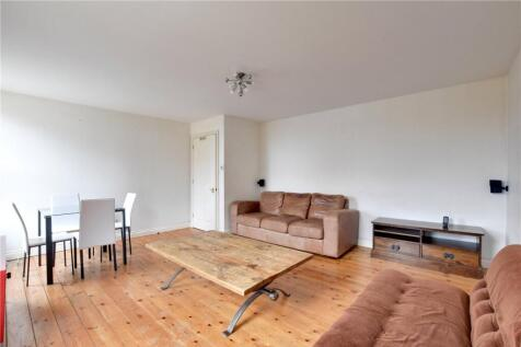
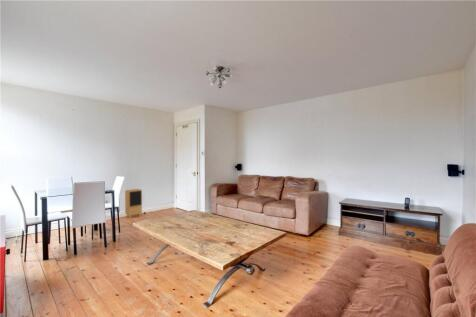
+ speaker [124,188,143,219]
